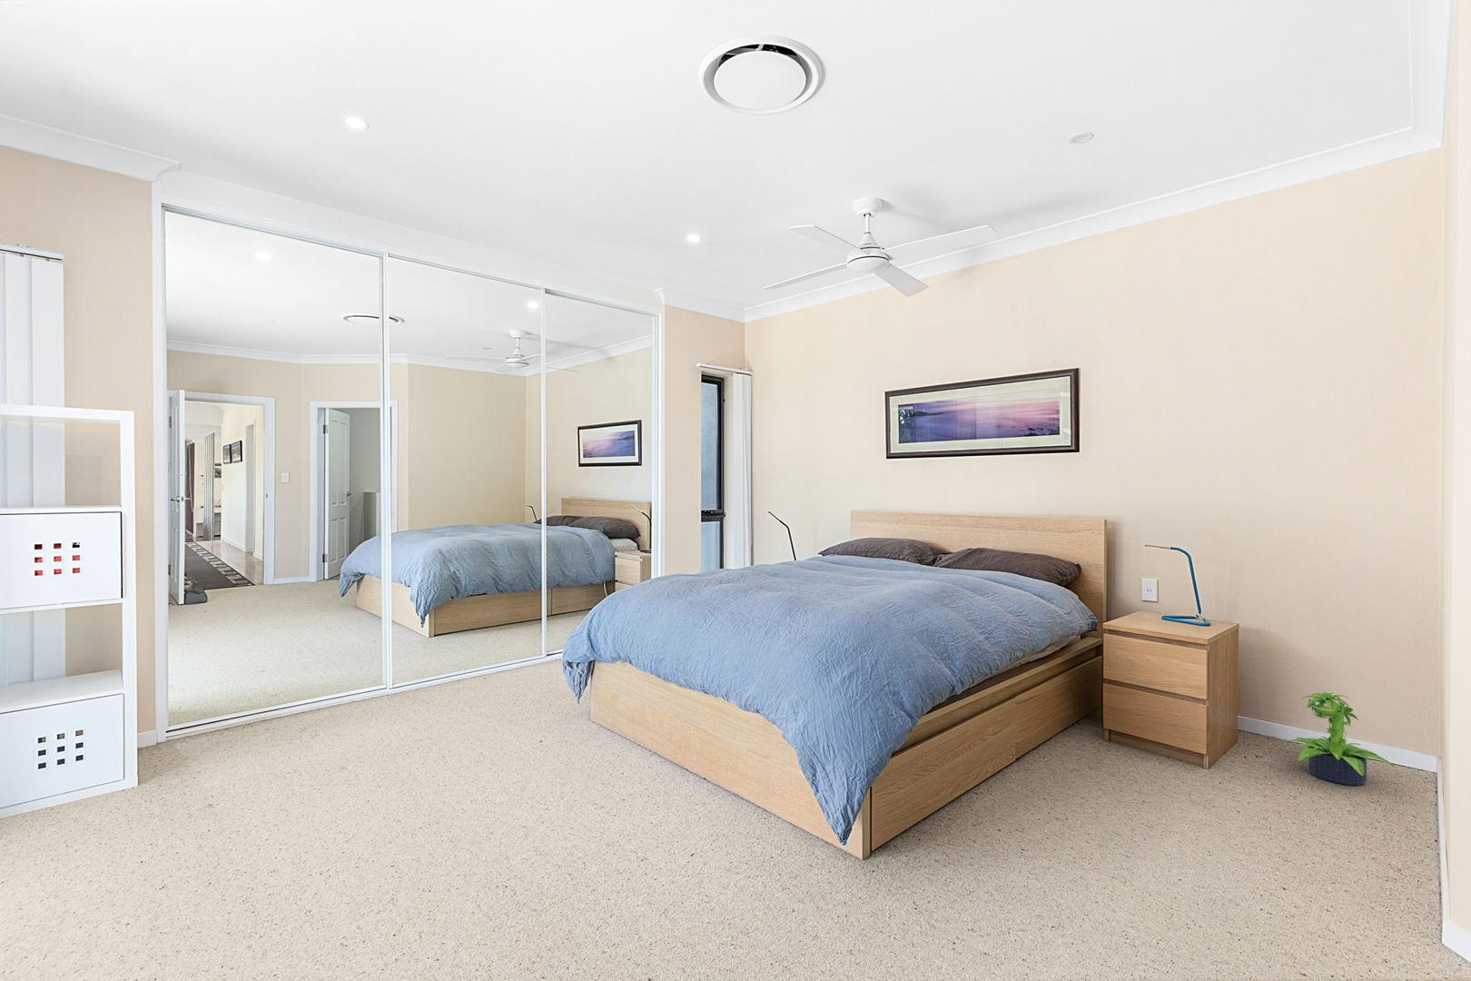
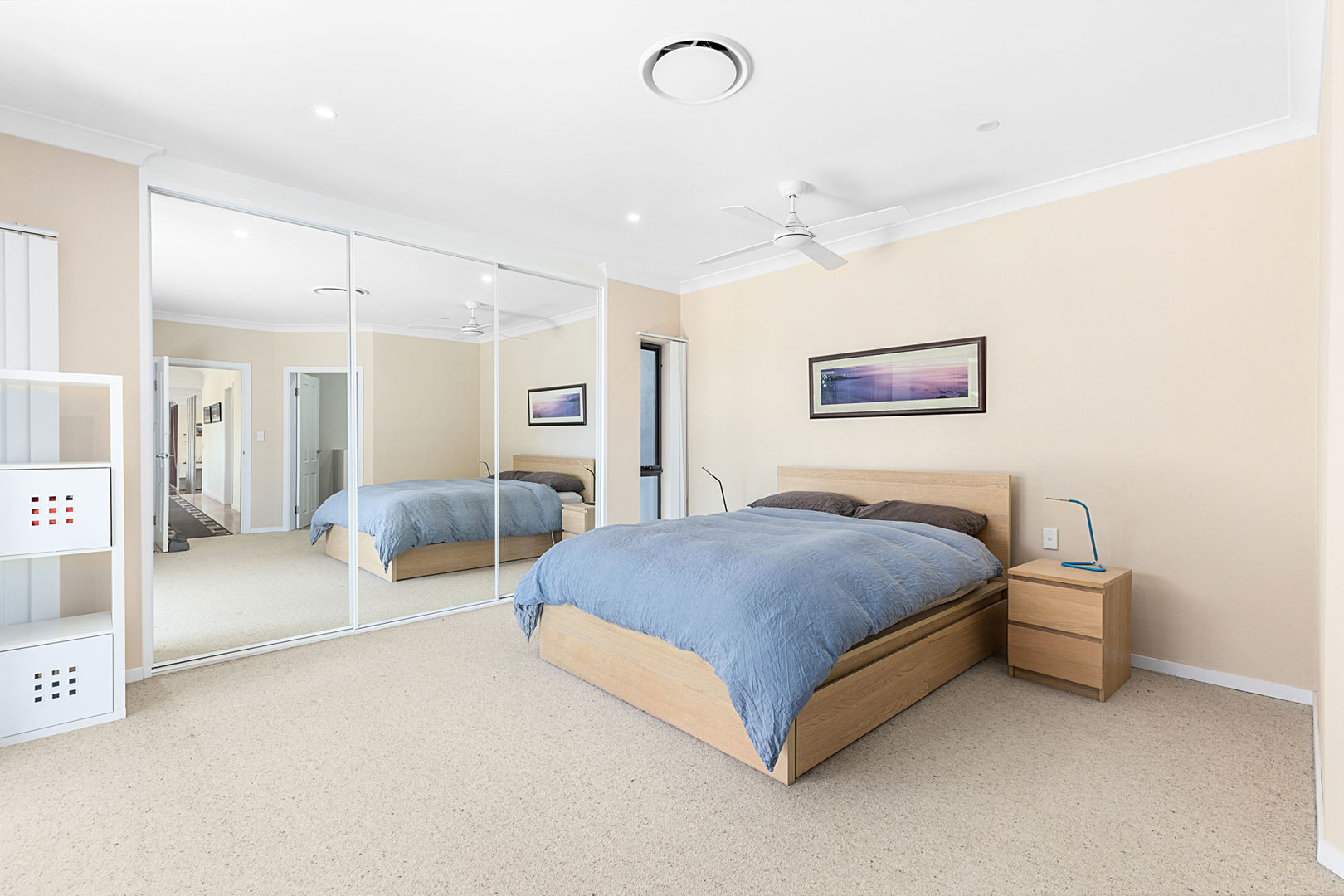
- potted plant [1282,691,1397,786]
